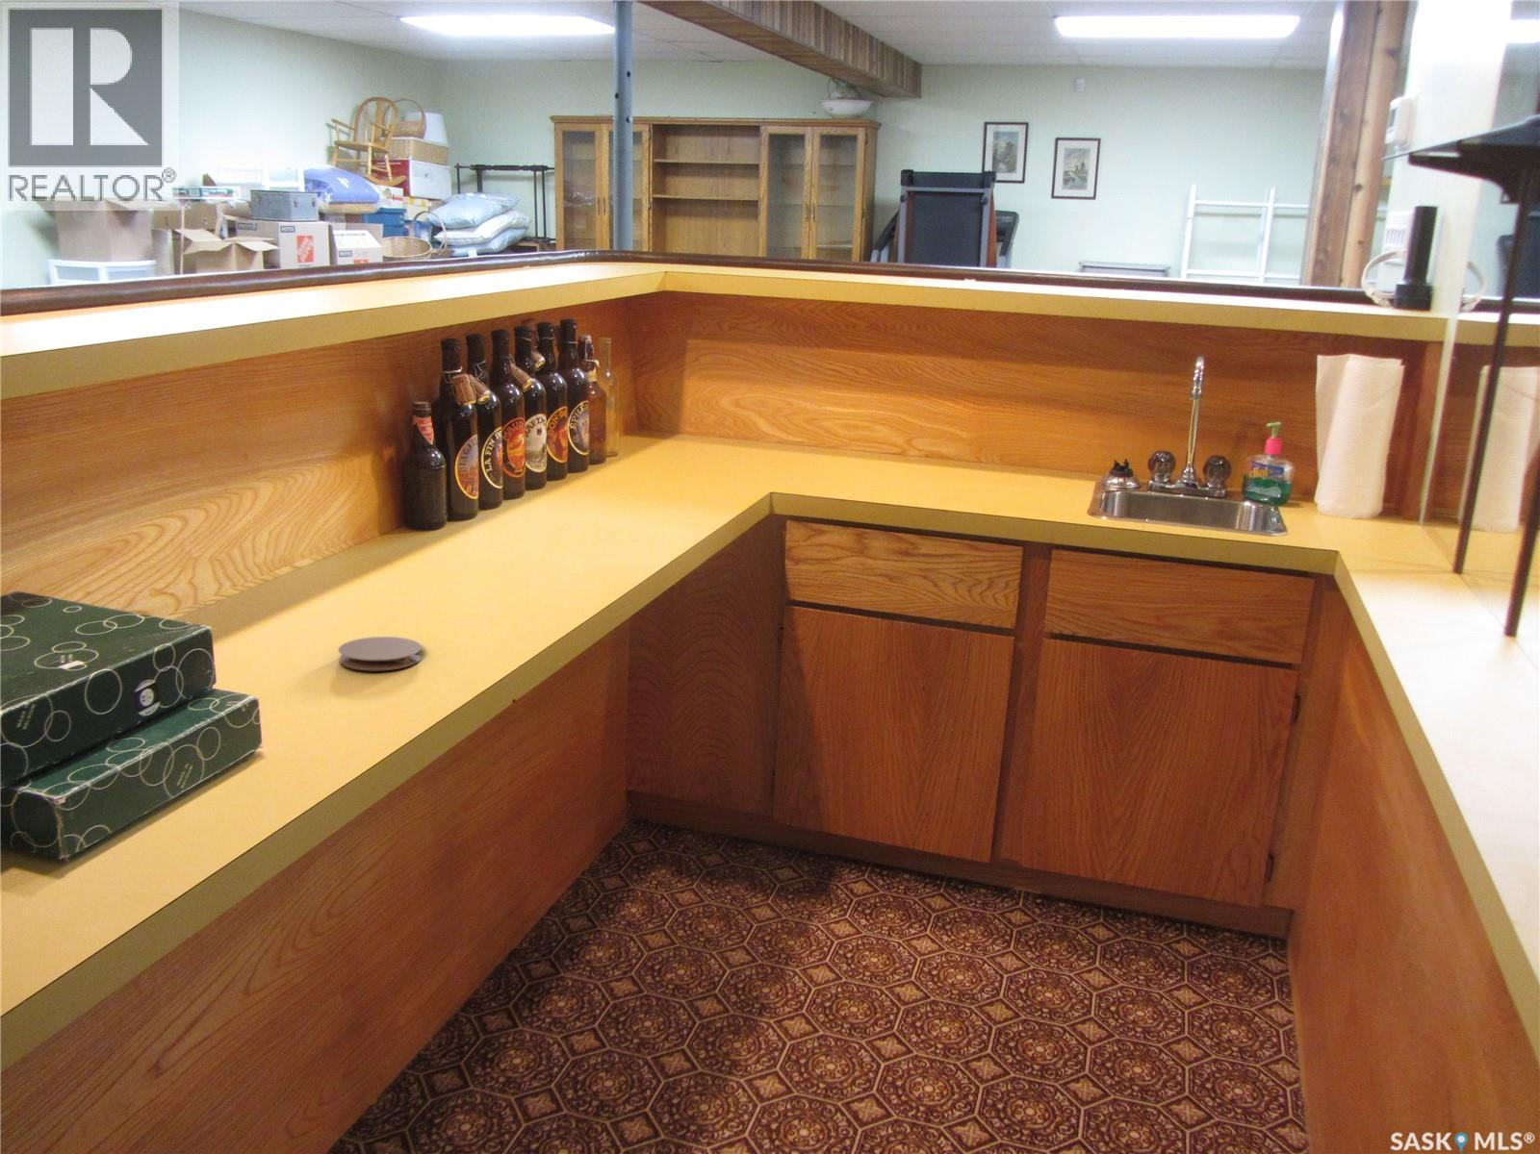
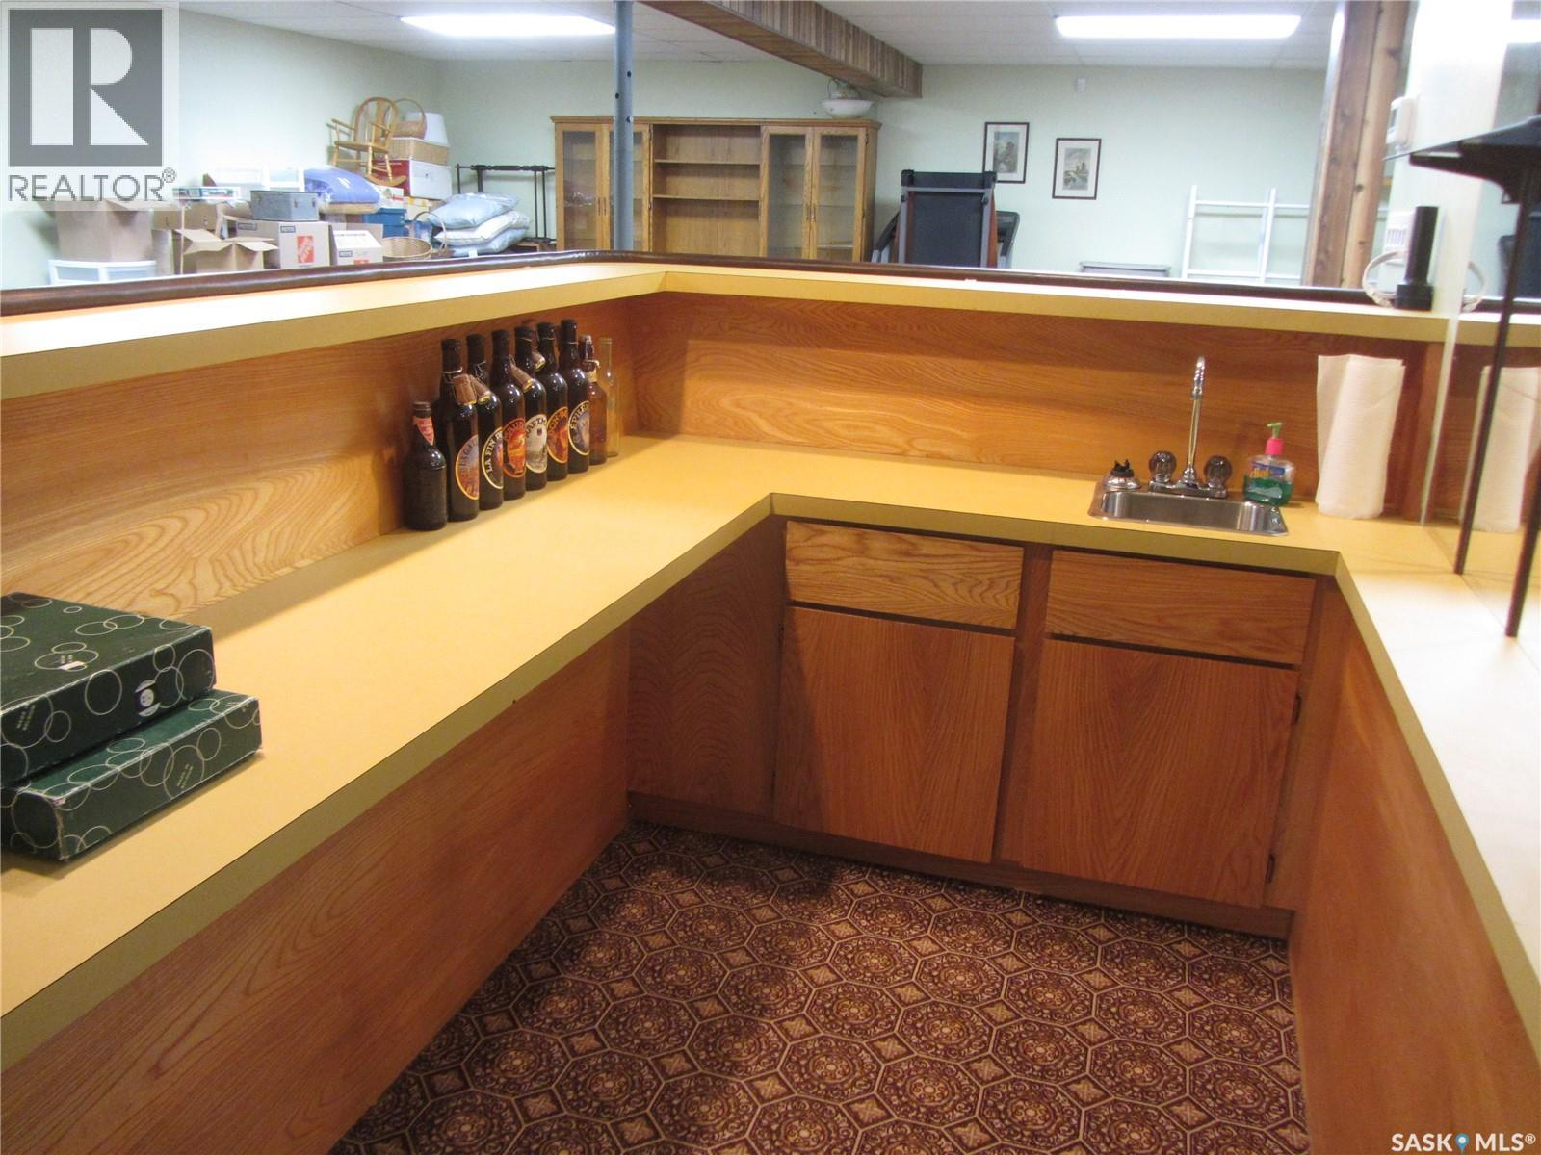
- coaster [337,635,422,672]
